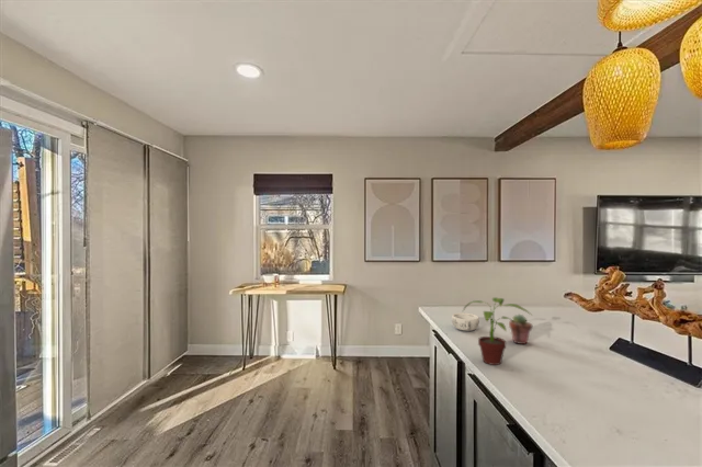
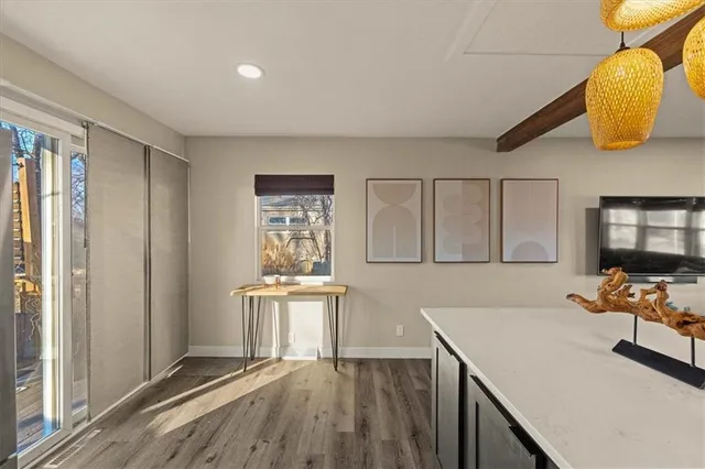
- potted plant [462,296,534,366]
- decorative bowl [451,312,480,332]
- potted succulent [508,314,534,345]
